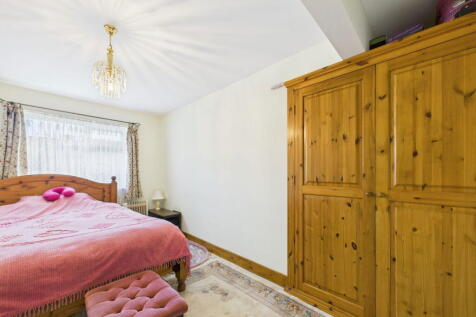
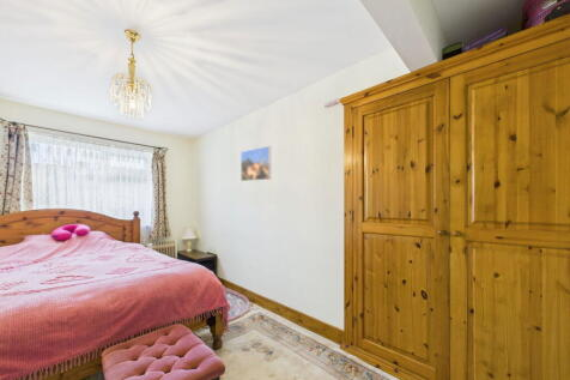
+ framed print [239,145,272,182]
